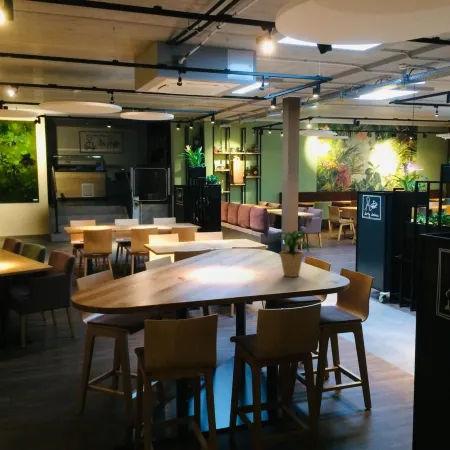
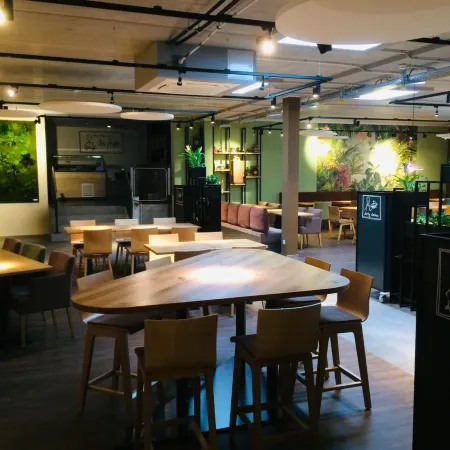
- potted plant [265,230,311,278]
